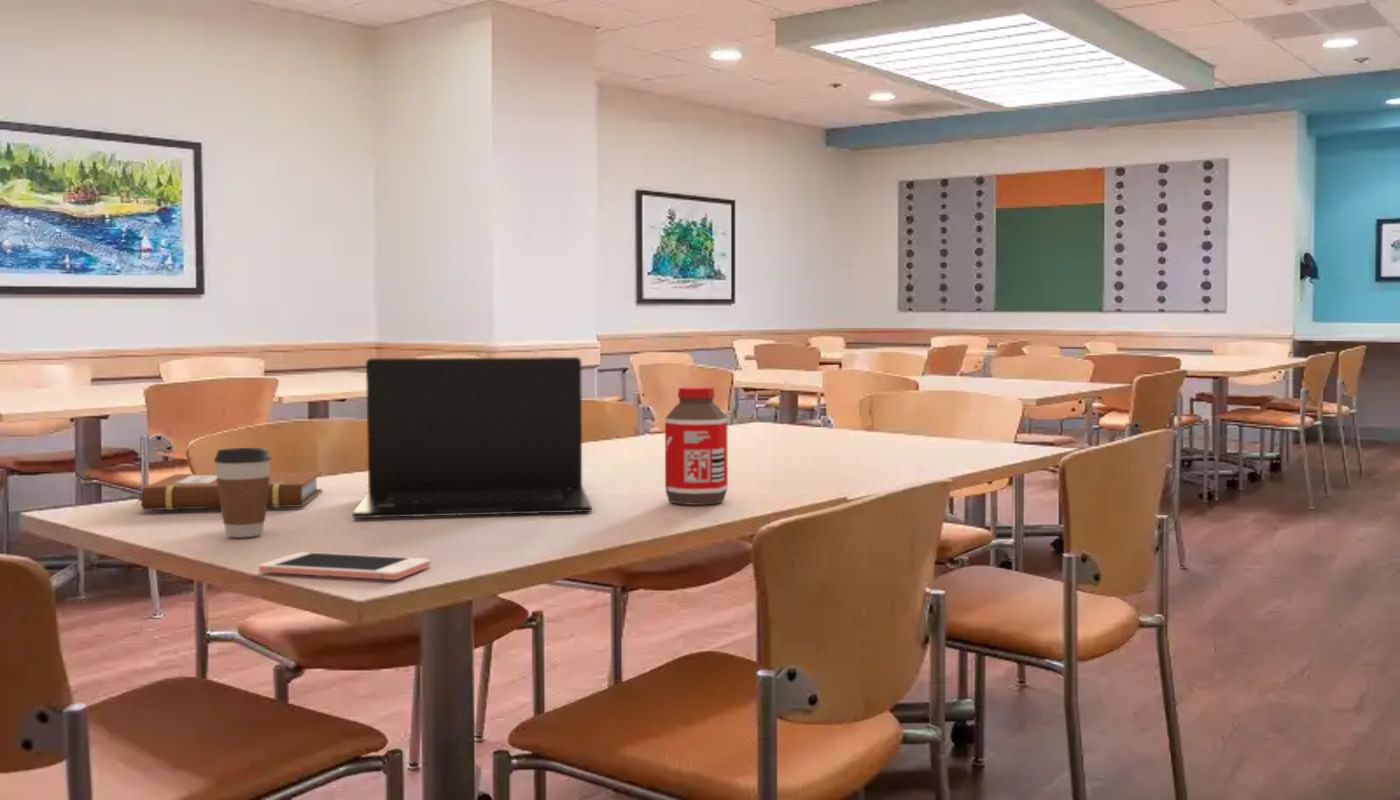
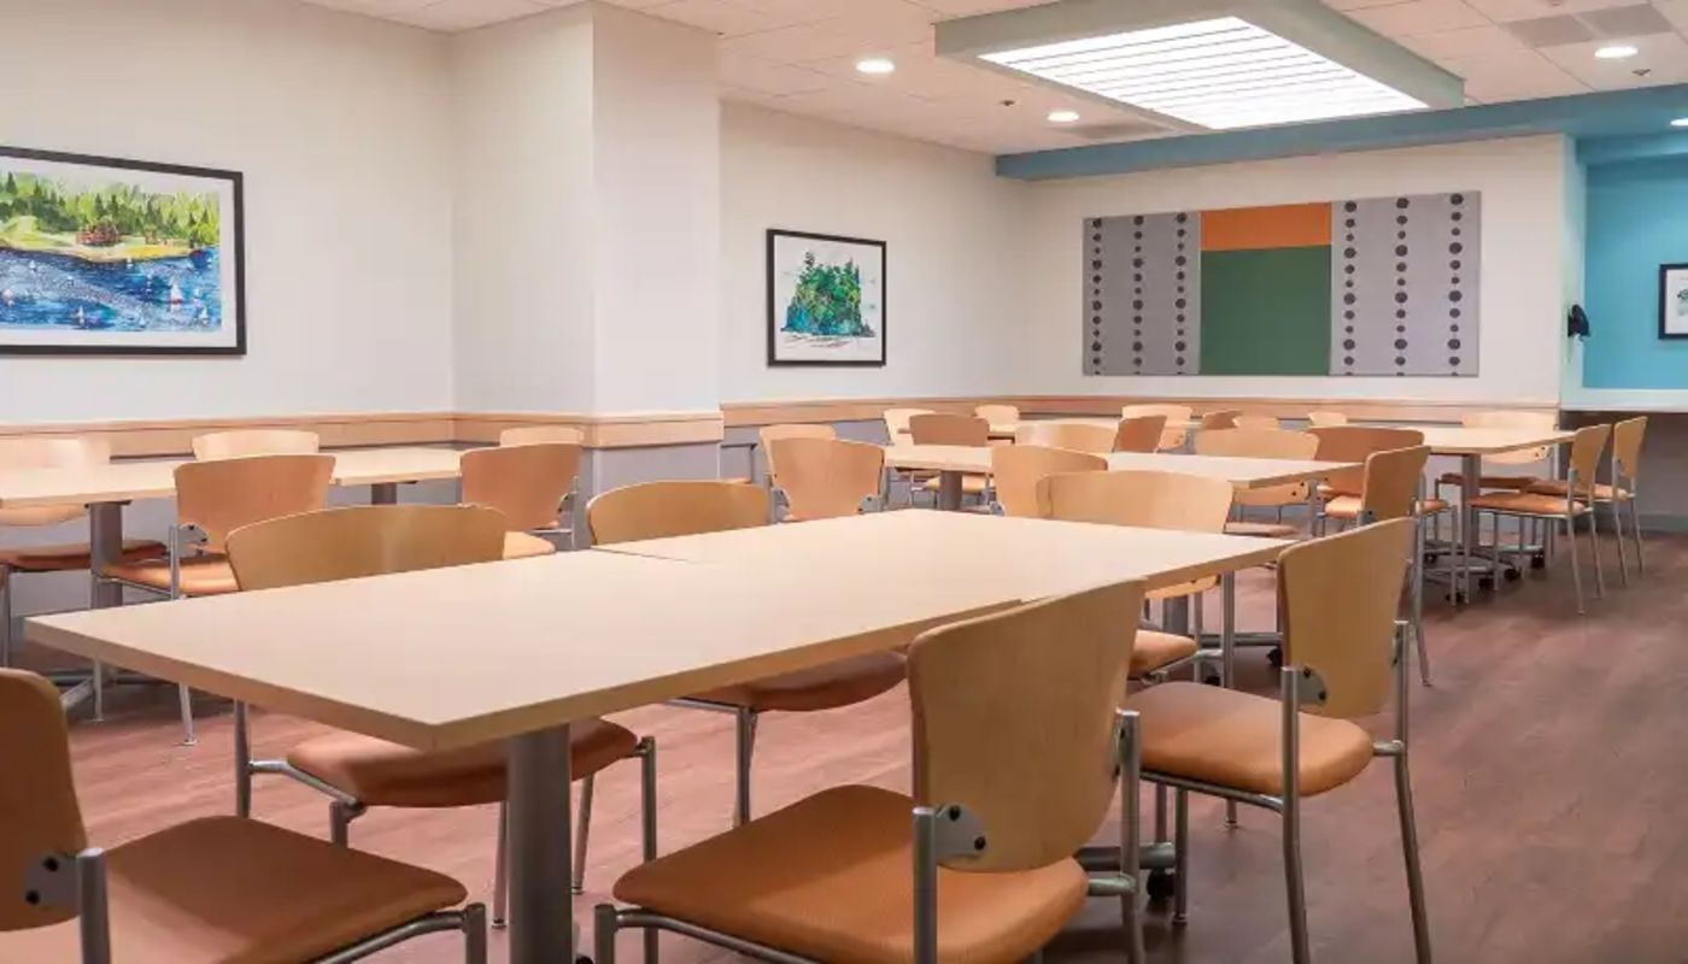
- coffee cup [213,447,272,538]
- bottle [664,386,729,506]
- notebook [135,470,323,511]
- laptop [352,356,593,519]
- cell phone [258,551,431,581]
